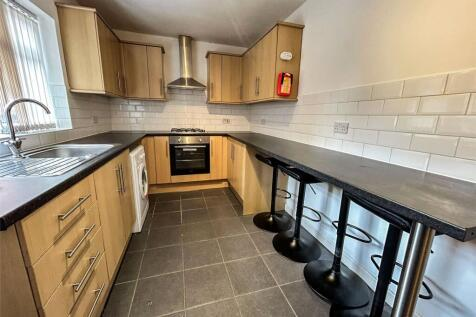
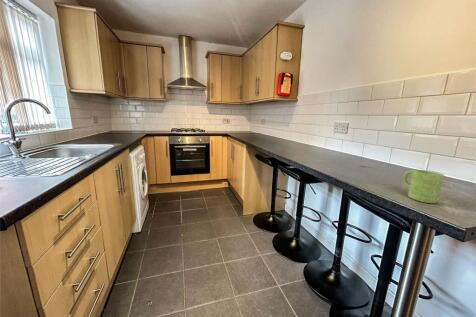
+ mug [402,169,445,204]
